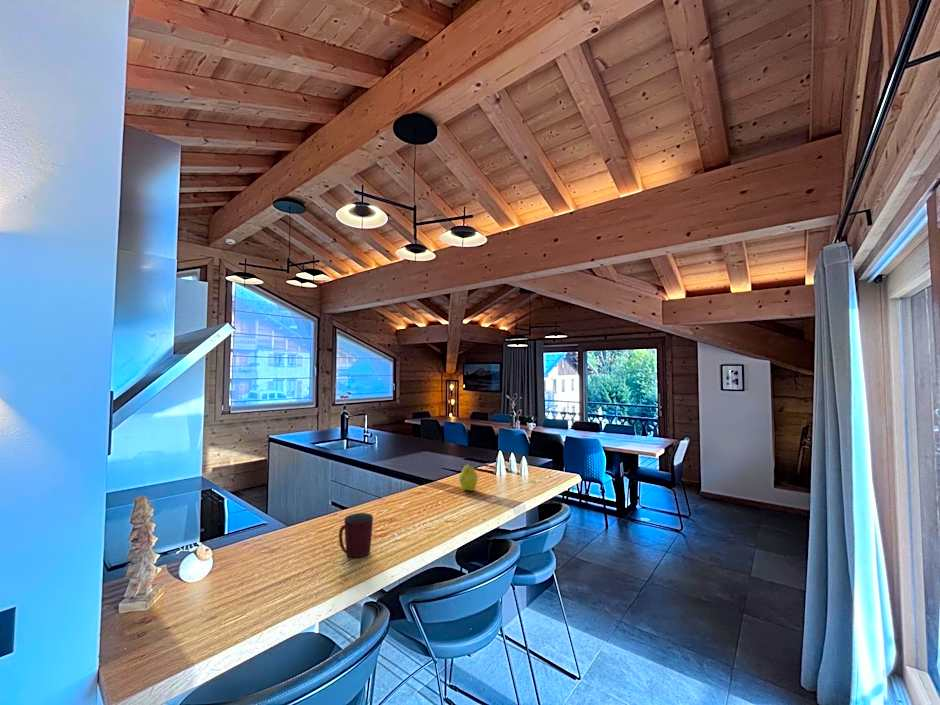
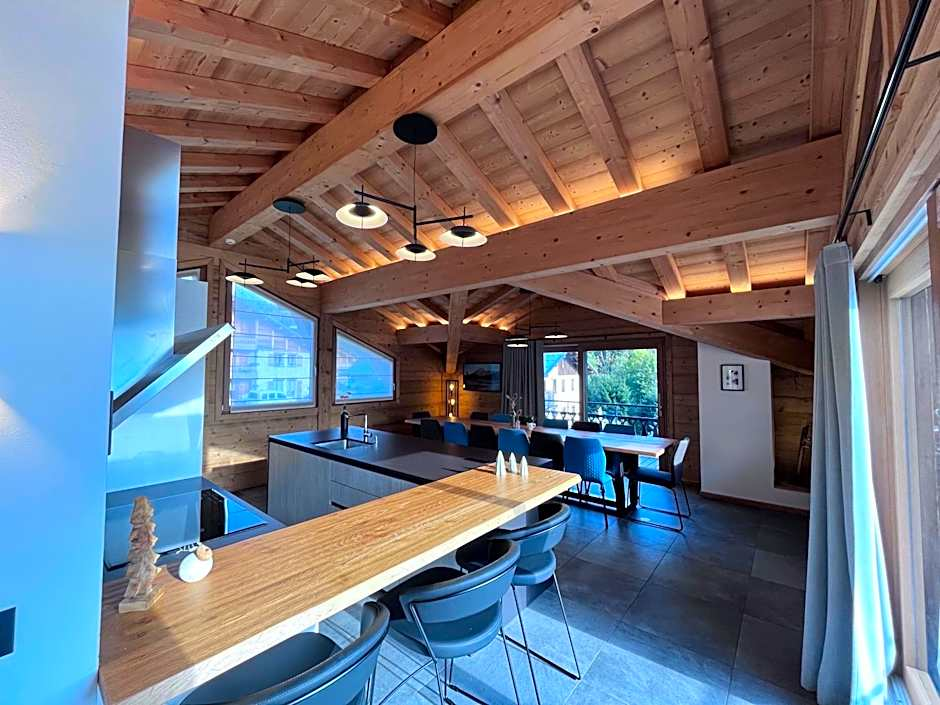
- mug [338,512,374,558]
- fruit [458,463,479,492]
